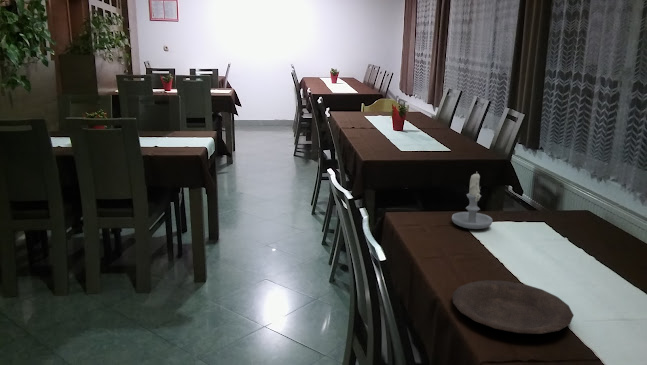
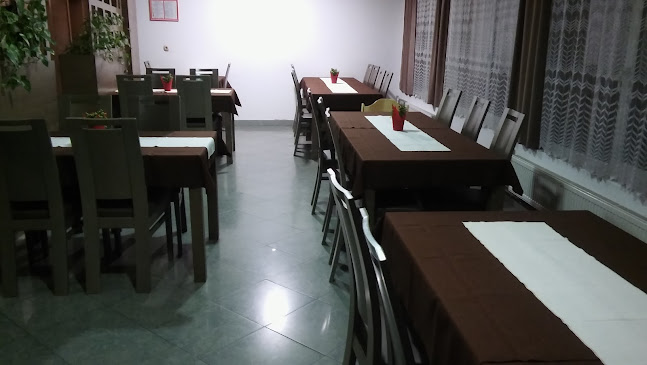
- candle [451,171,493,230]
- plate [452,279,574,335]
